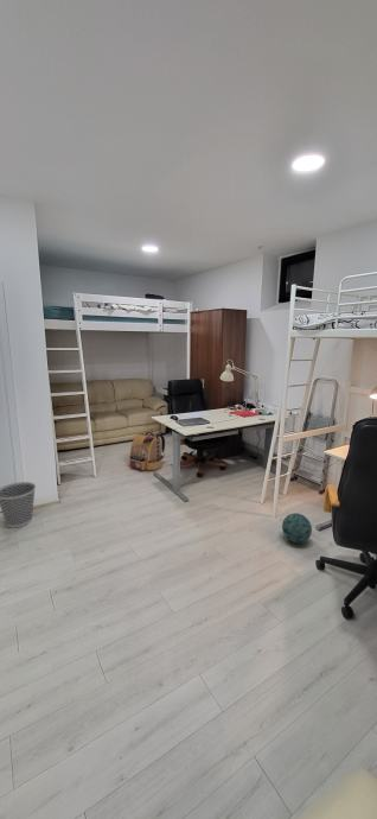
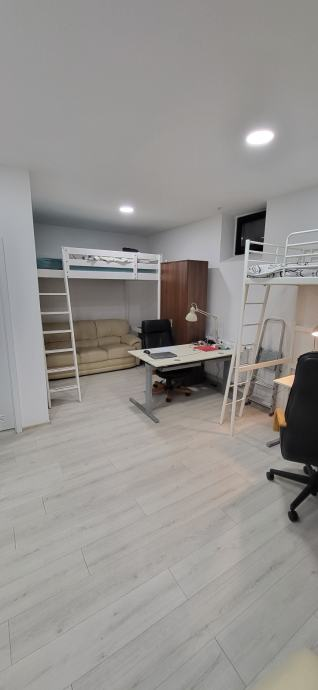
- wastebasket [0,481,37,529]
- ball [281,512,313,544]
- backpack [128,427,166,471]
